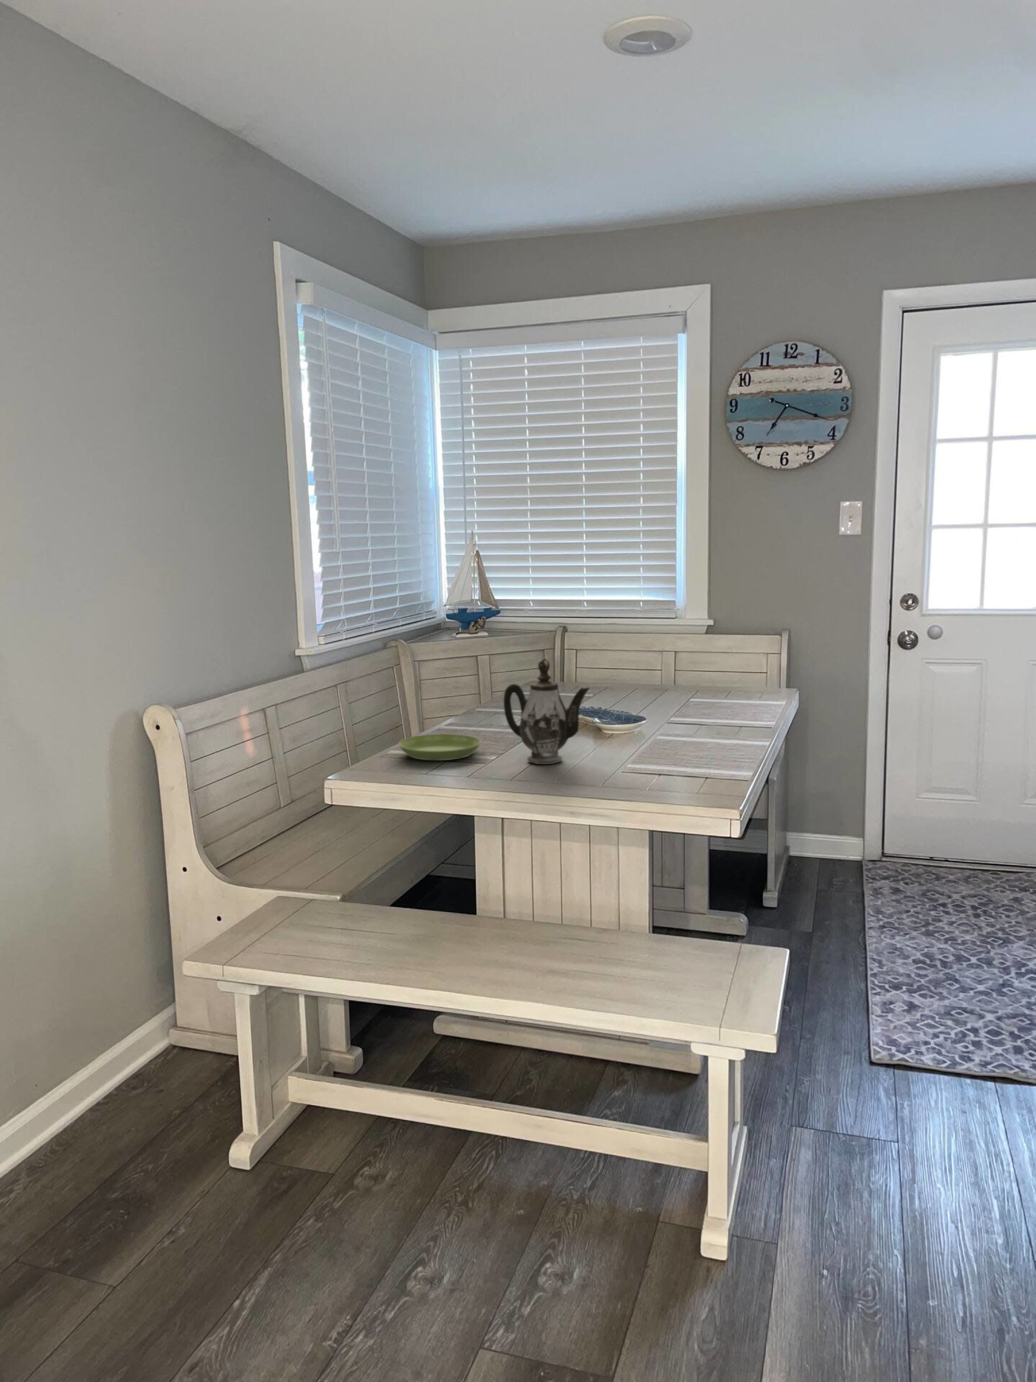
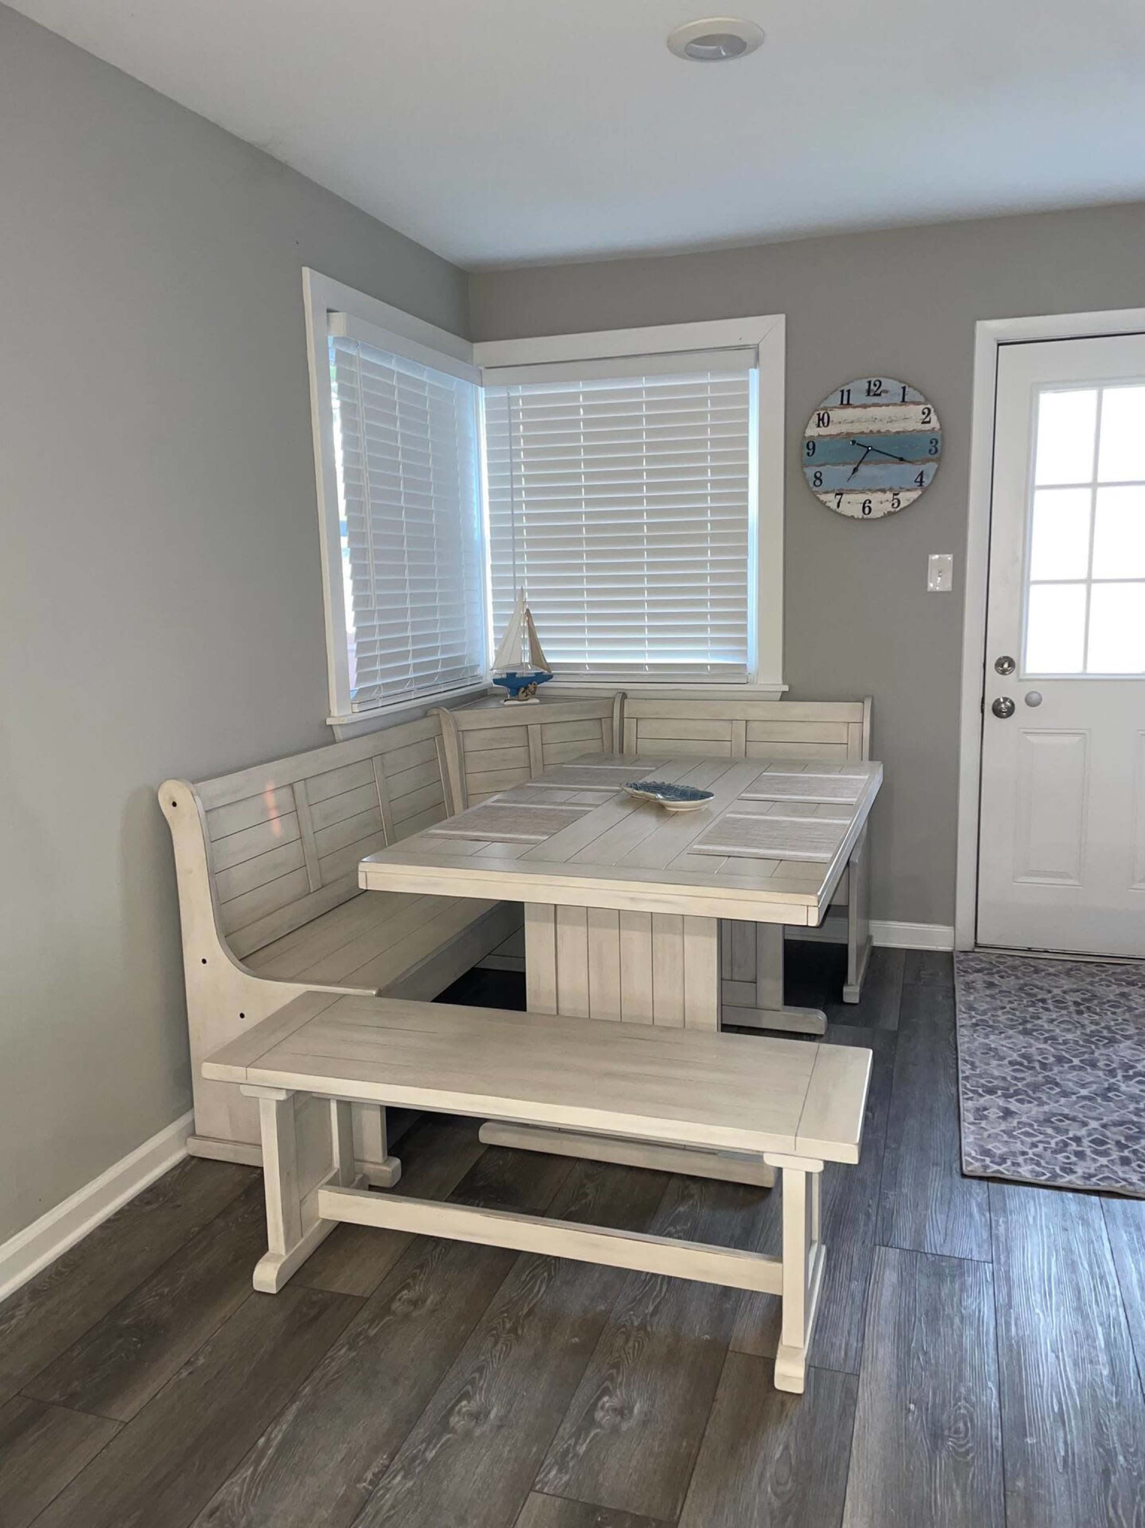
- saucer [398,733,481,761]
- teapot [504,658,591,765]
